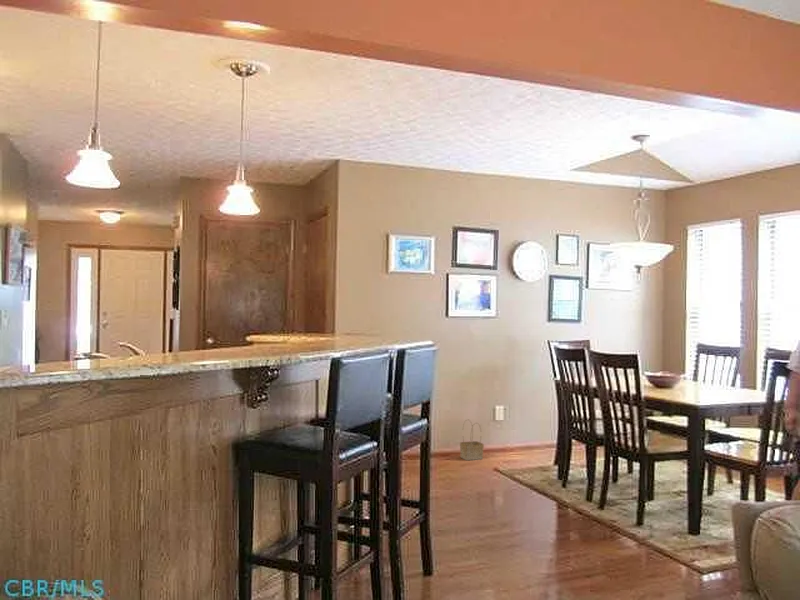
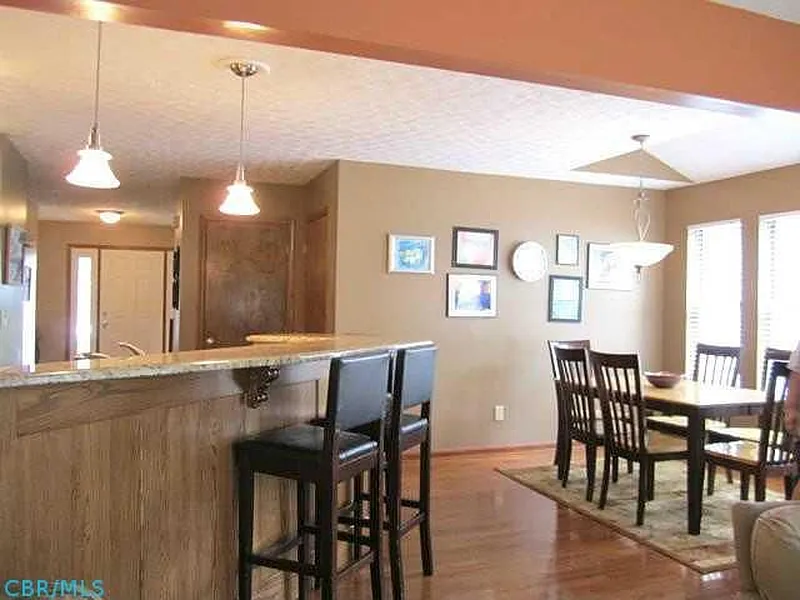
- basket [459,418,485,461]
